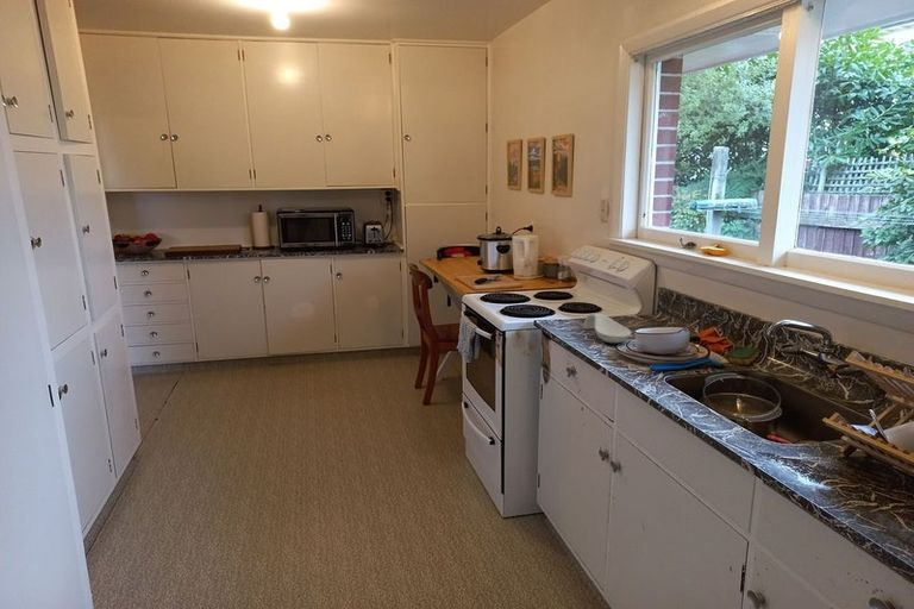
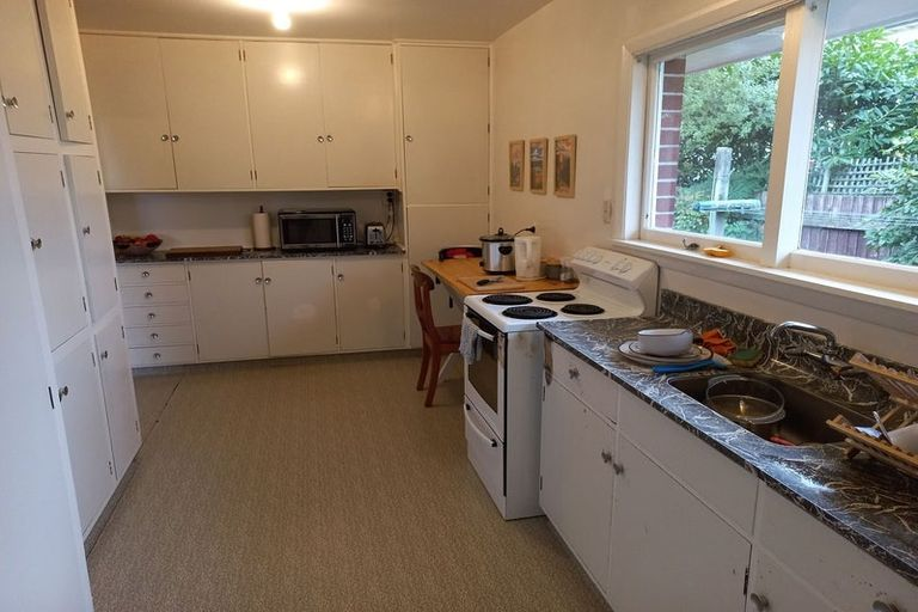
- spoon rest [582,313,632,344]
